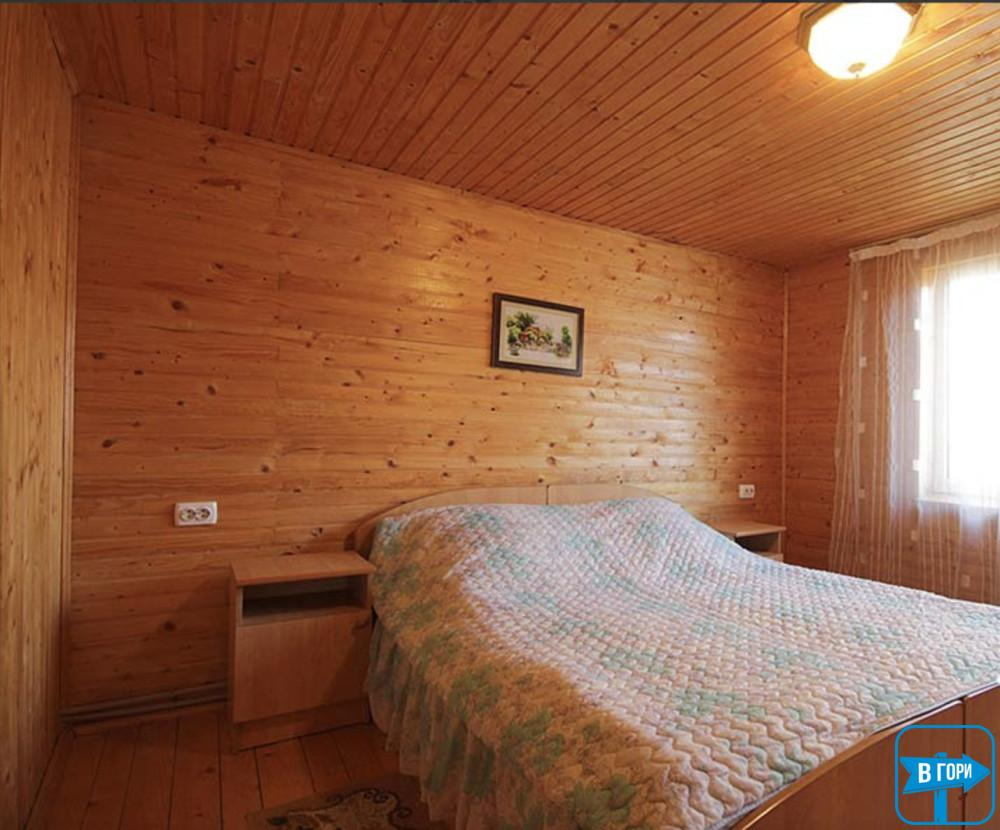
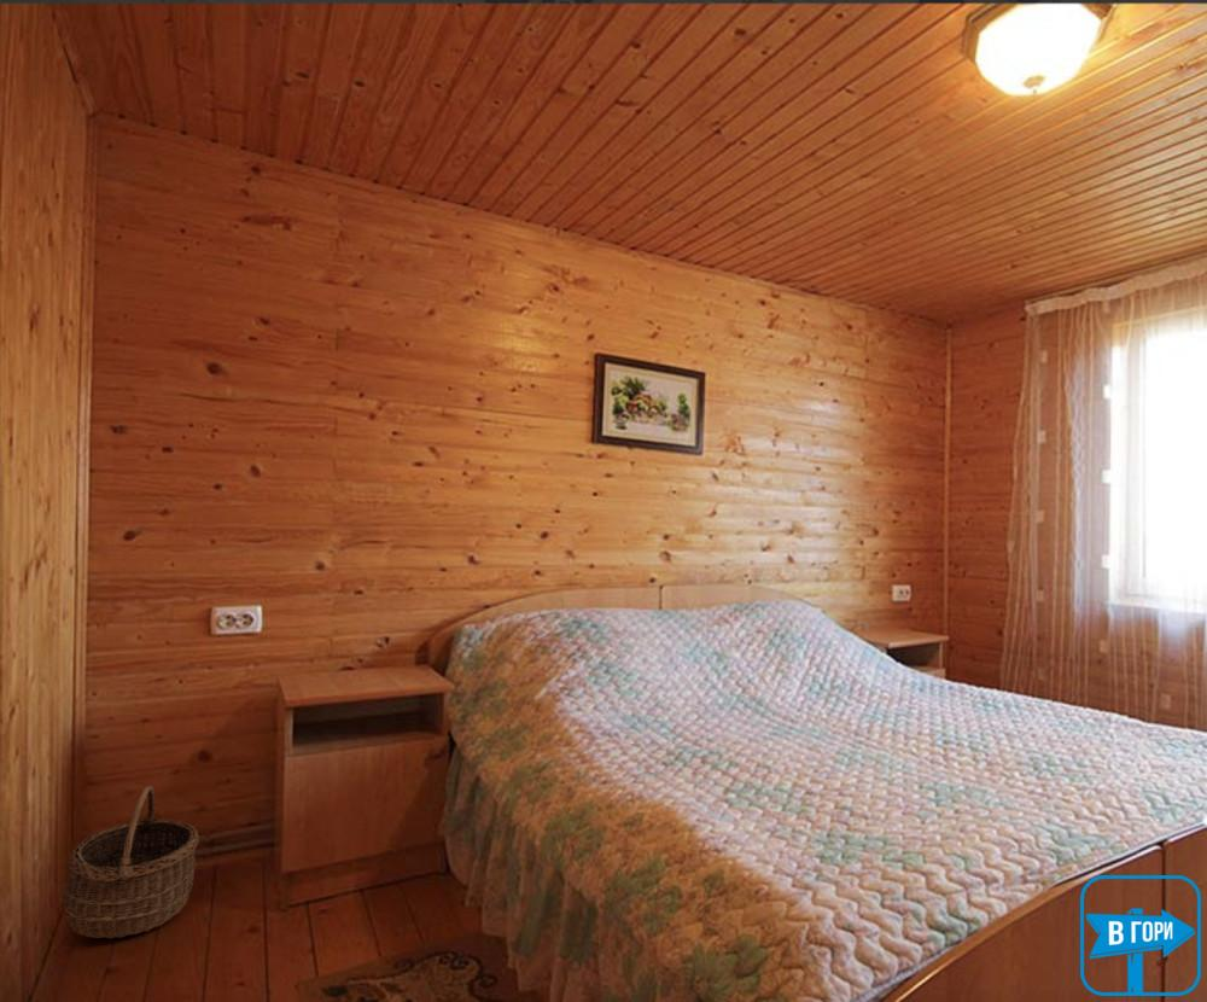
+ wicker basket [63,785,200,939]
